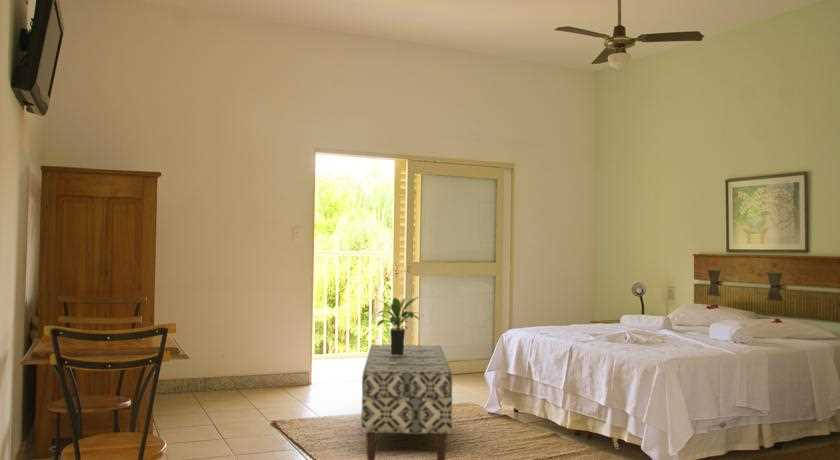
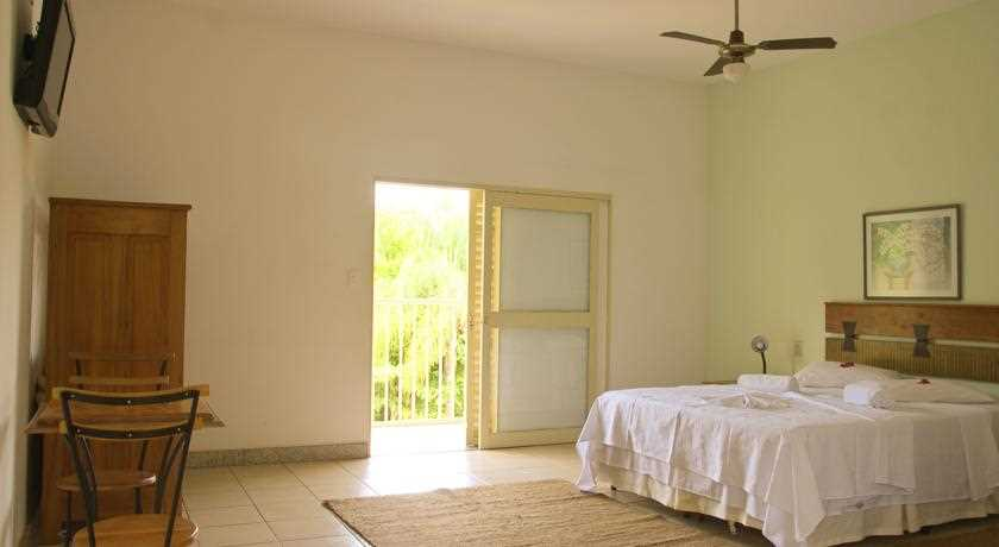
- bench [361,344,453,460]
- potted plant [375,296,424,355]
